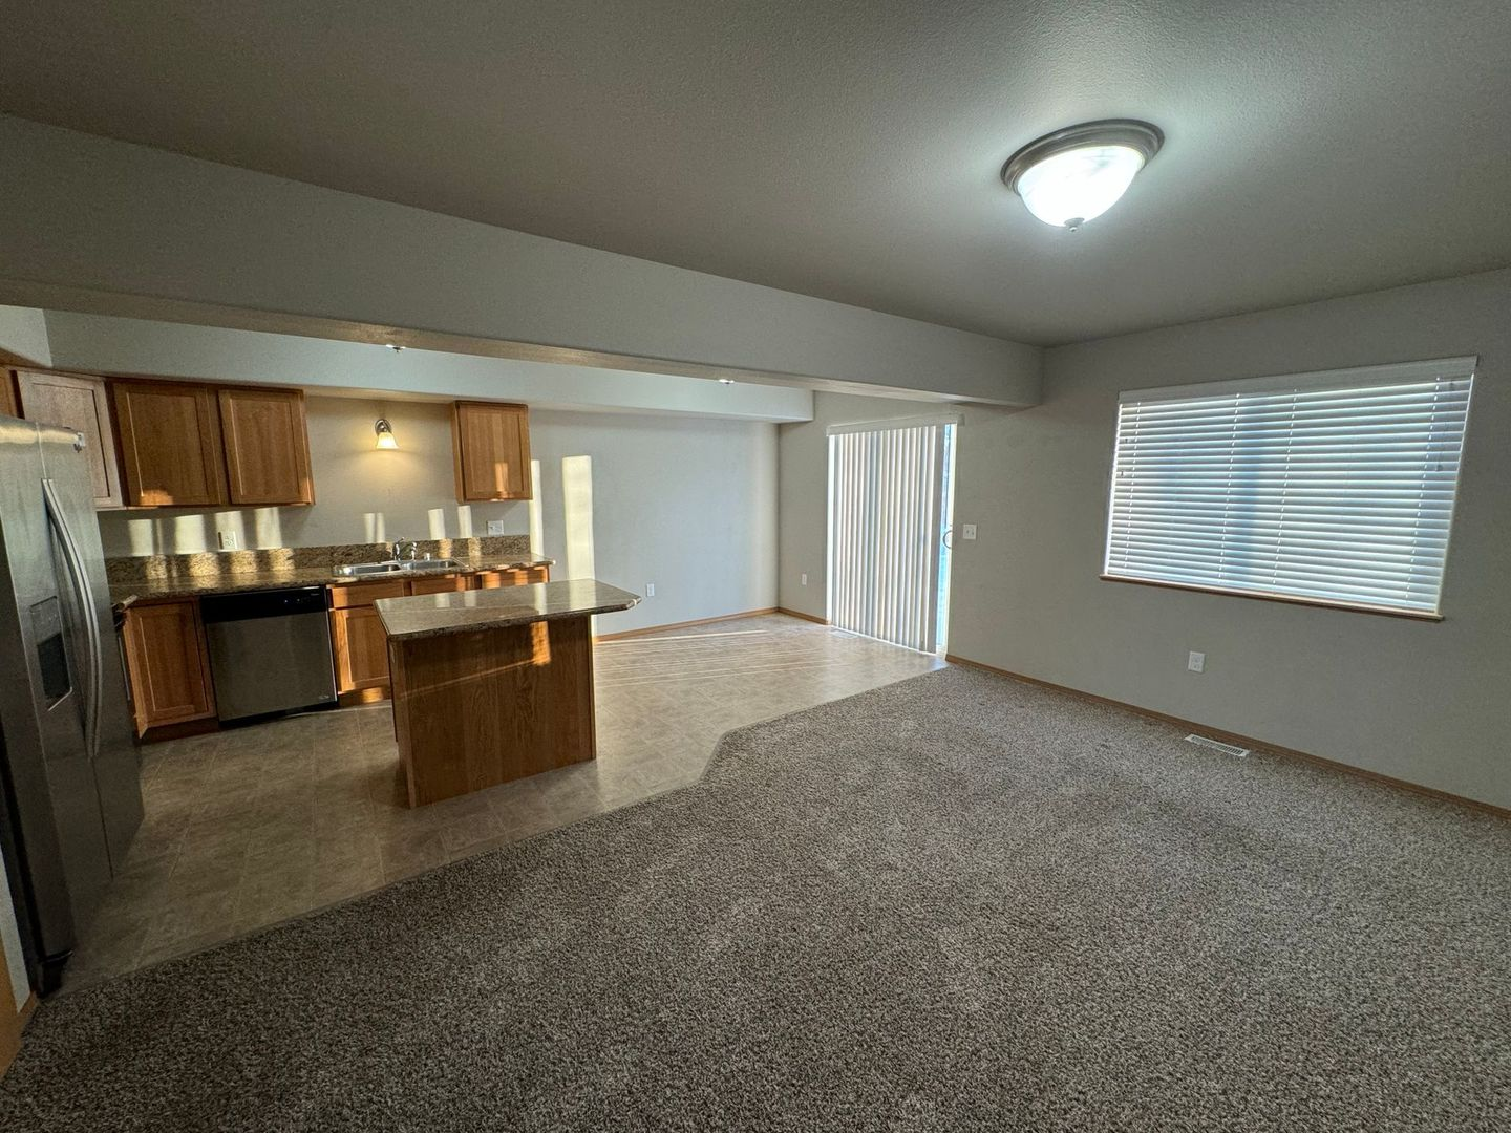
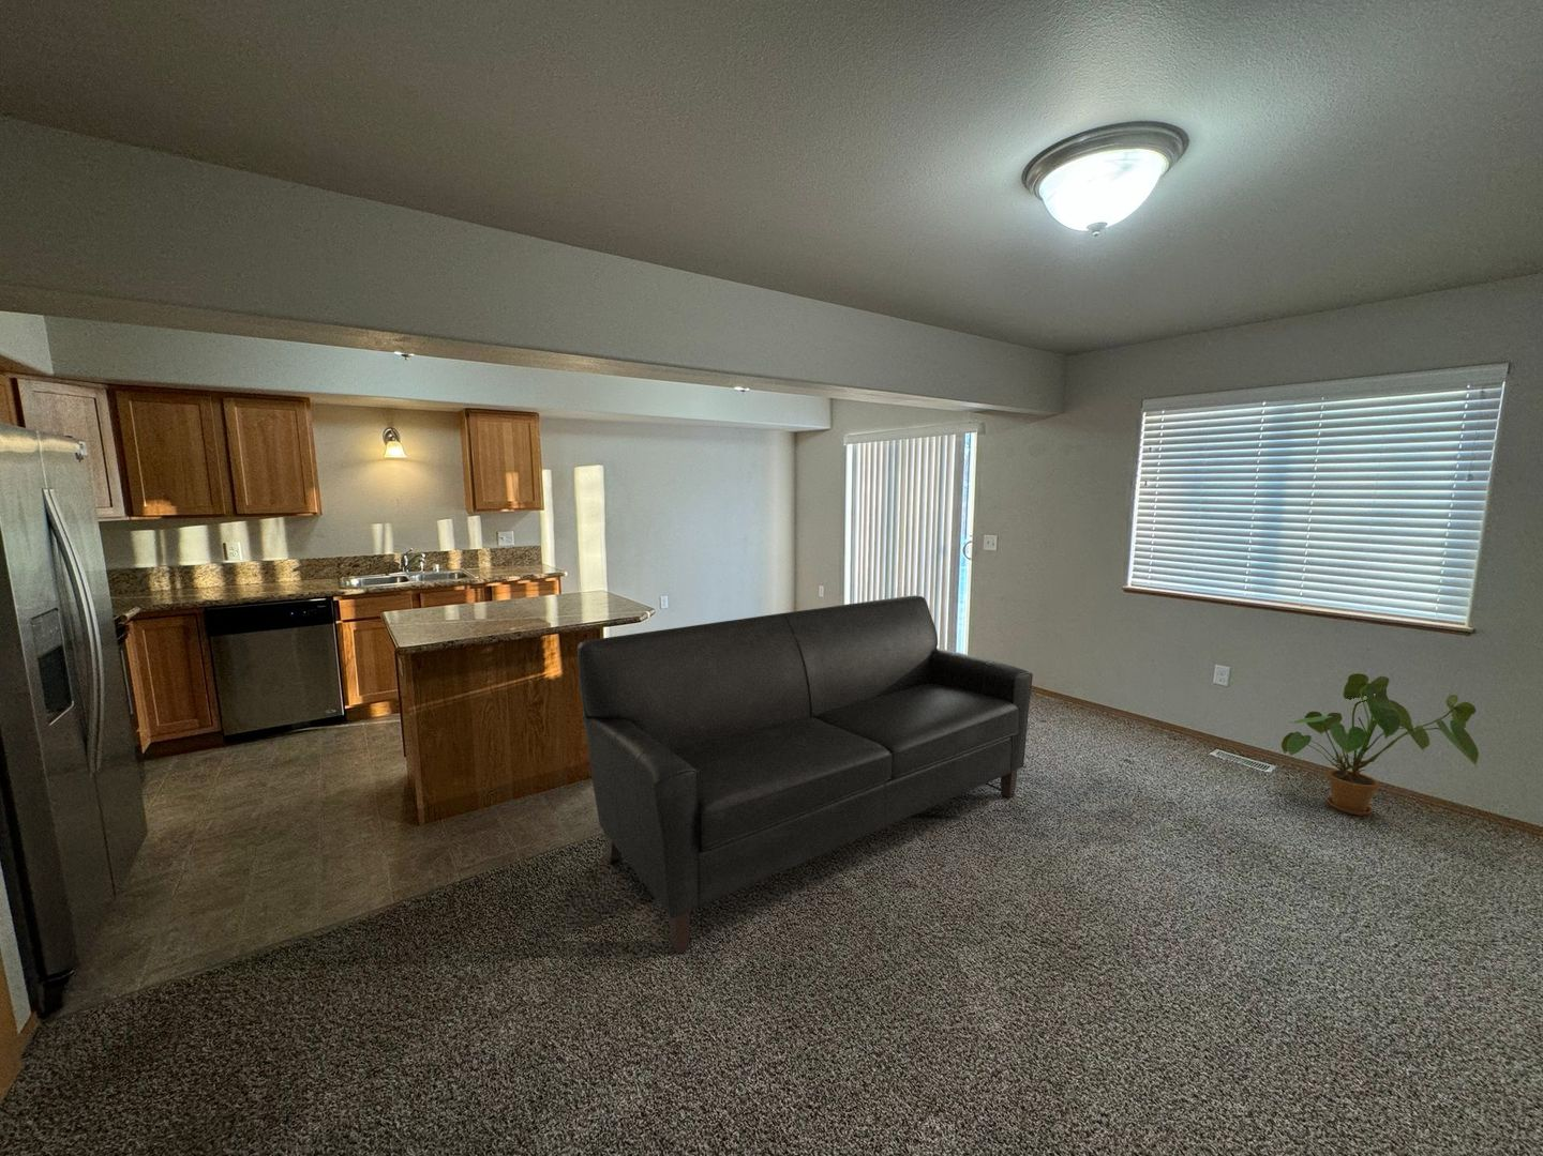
+ house plant [1281,673,1480,817]
+ sofa [576,594,1034,954]
